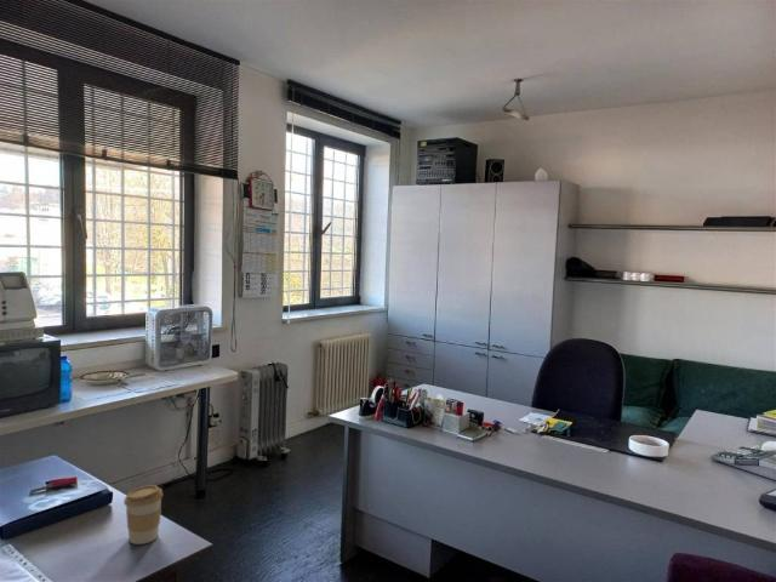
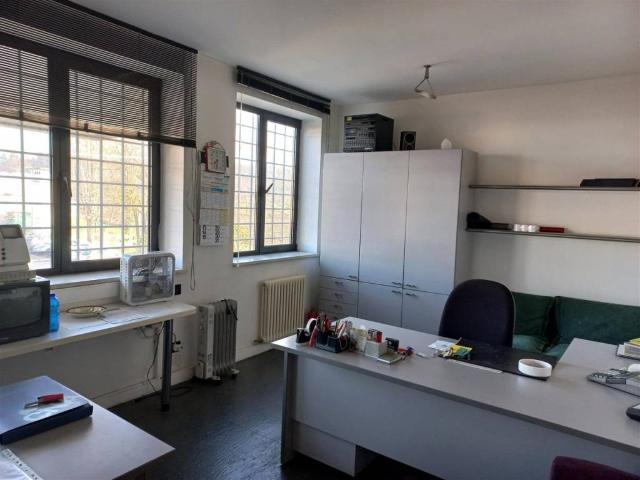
- coffee cup [122,484,164,546]
